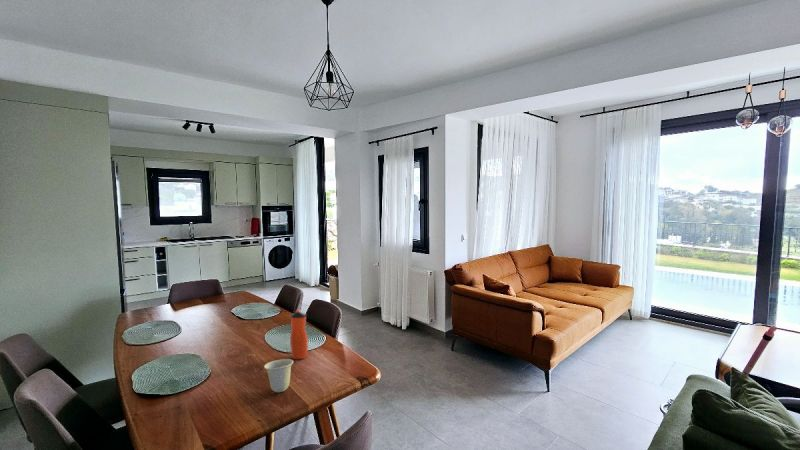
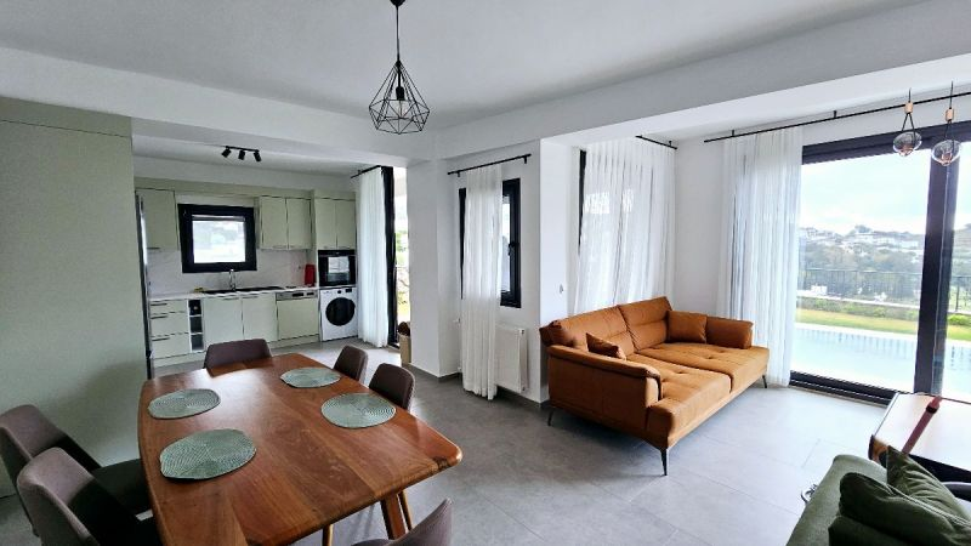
- water bottle [289,309,309,360]
- cup [263,358,294,393]
